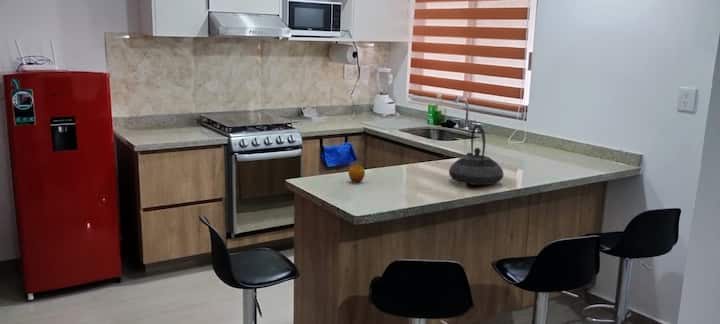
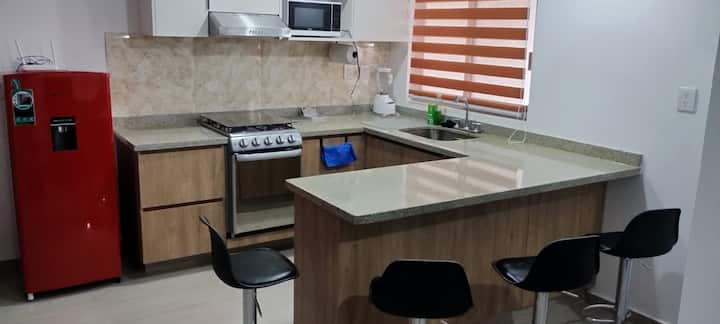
- fruit [348,163,366,184]
- teapot [448,124,504,186]
